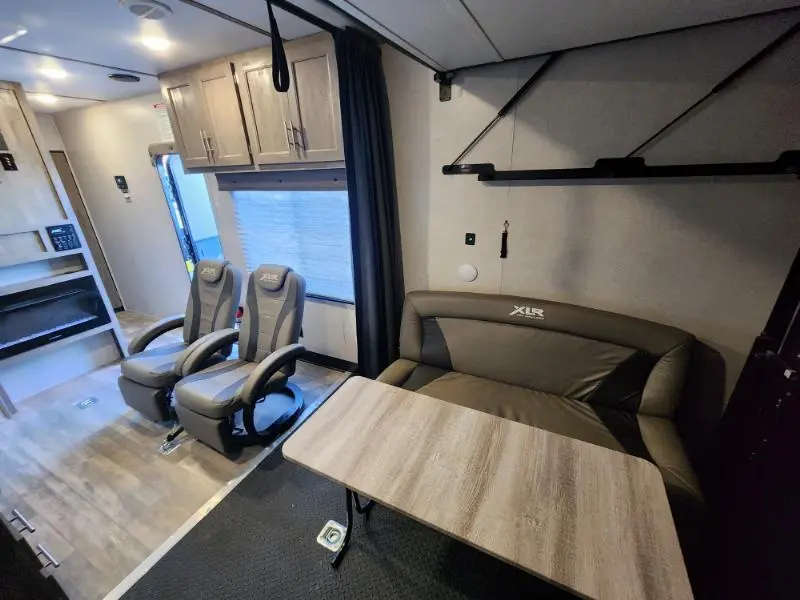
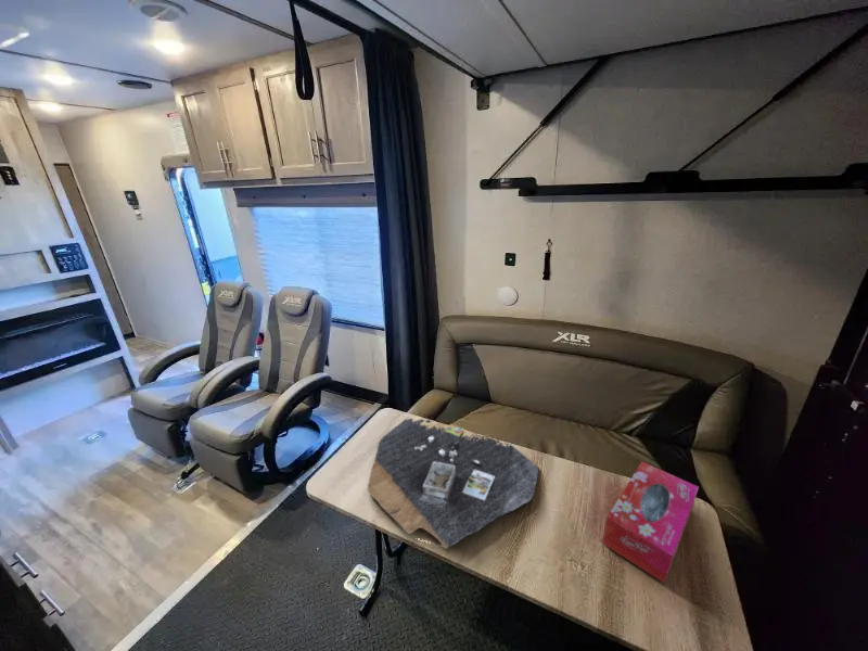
+ tissue box [601,460,700,585]
+ lego set [367,416,539,549]
